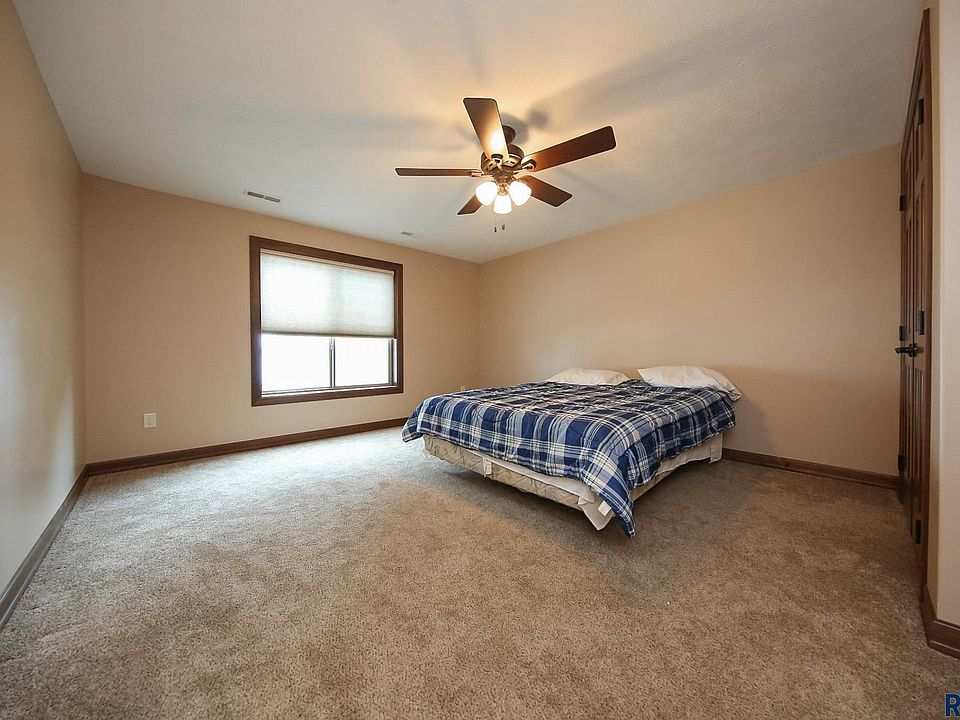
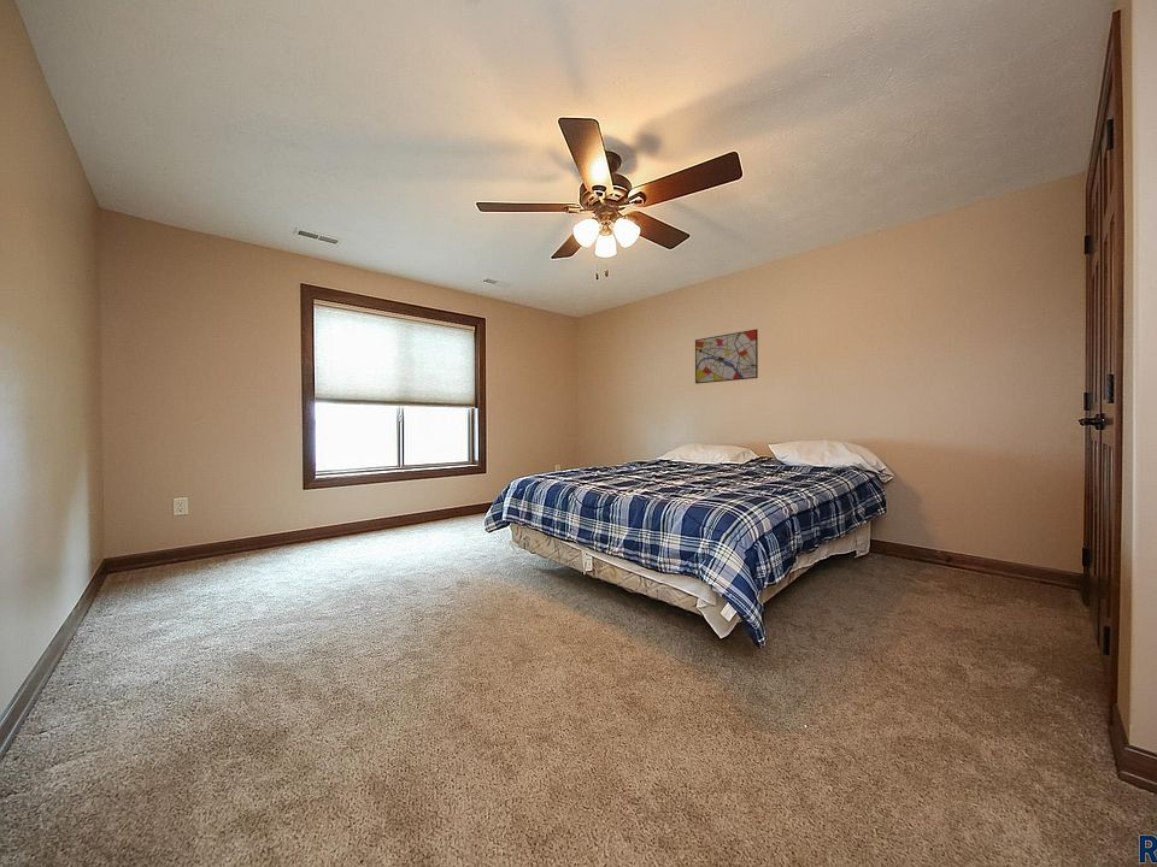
+ wall art [694,328,759,385]
